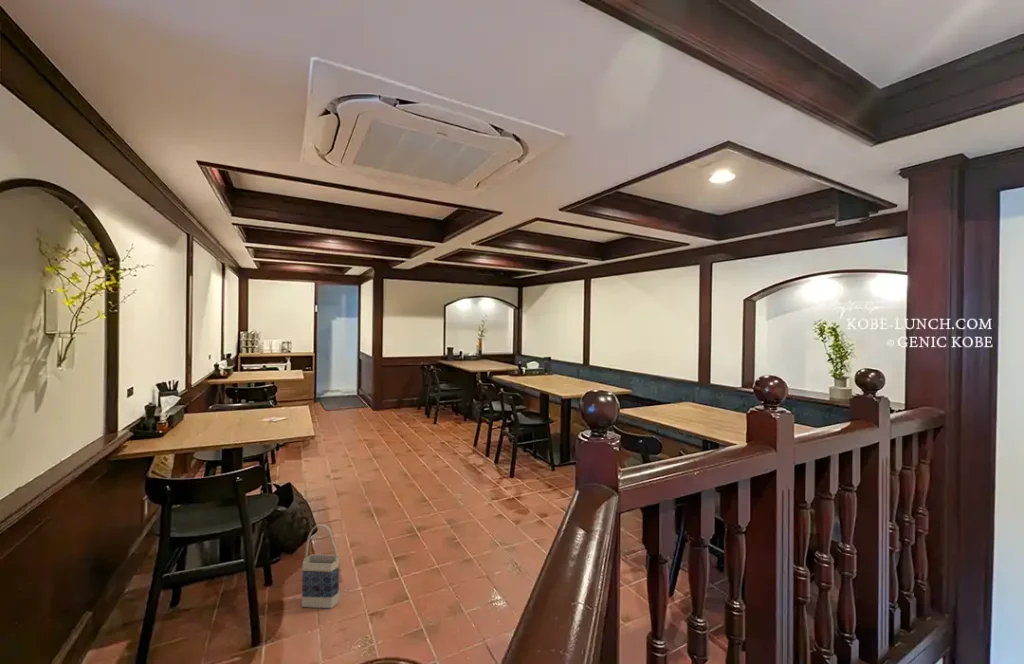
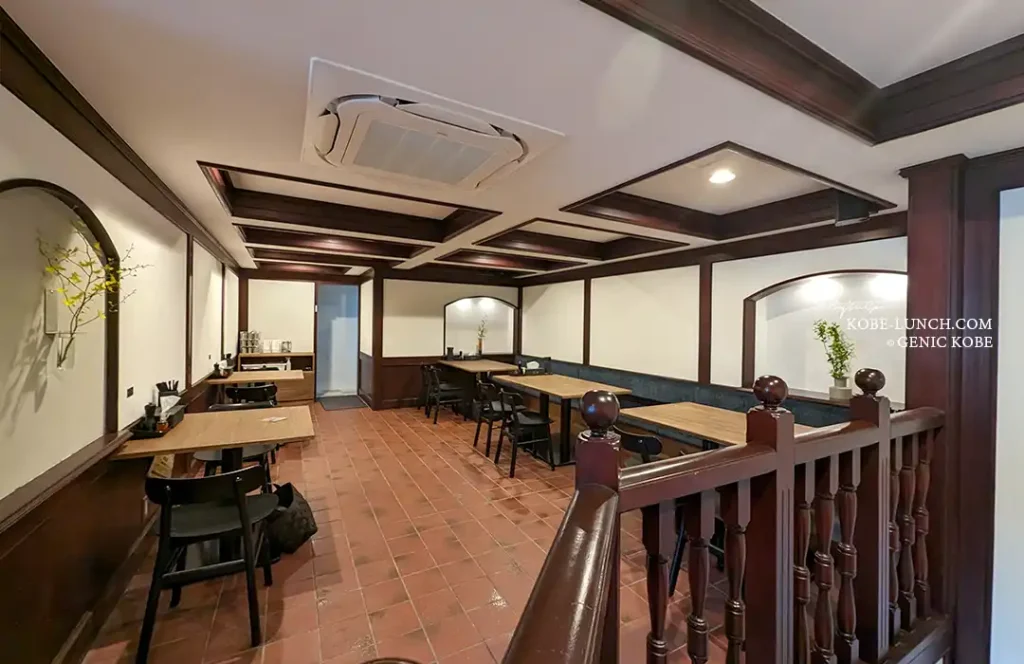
- bag [301,523,340,609]
